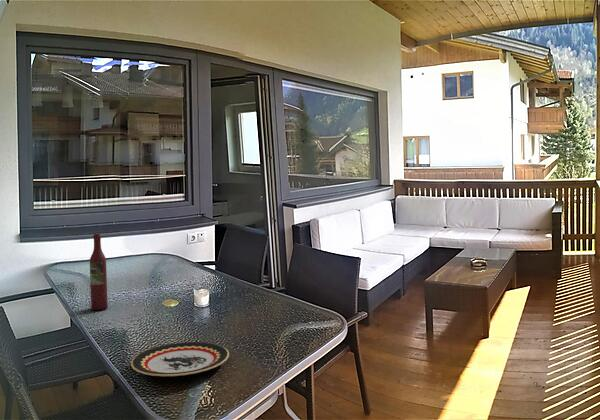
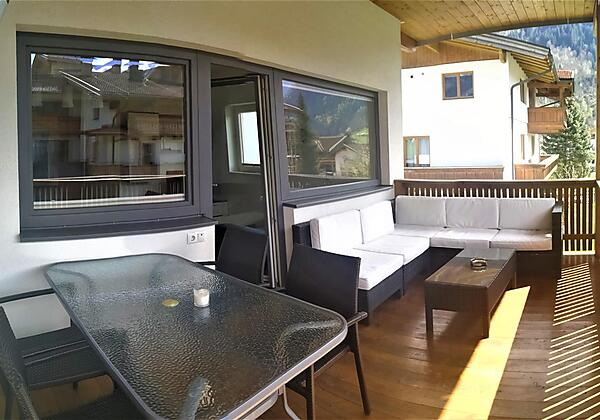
- plate [130,341,230,377]
- wine bottle [89,233,109,311]
